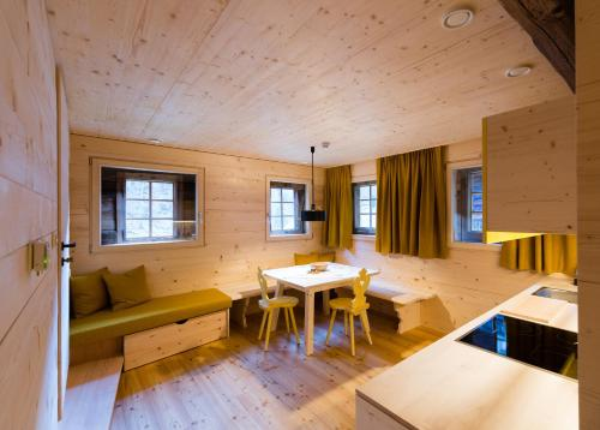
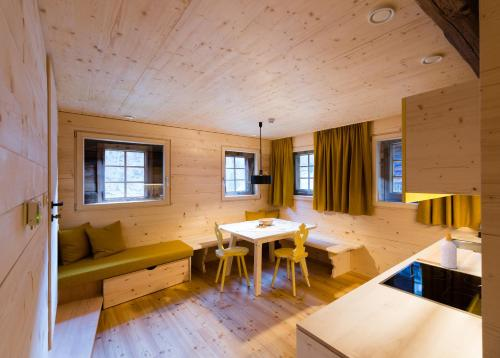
+ soap bottle [440,231,458,270]
